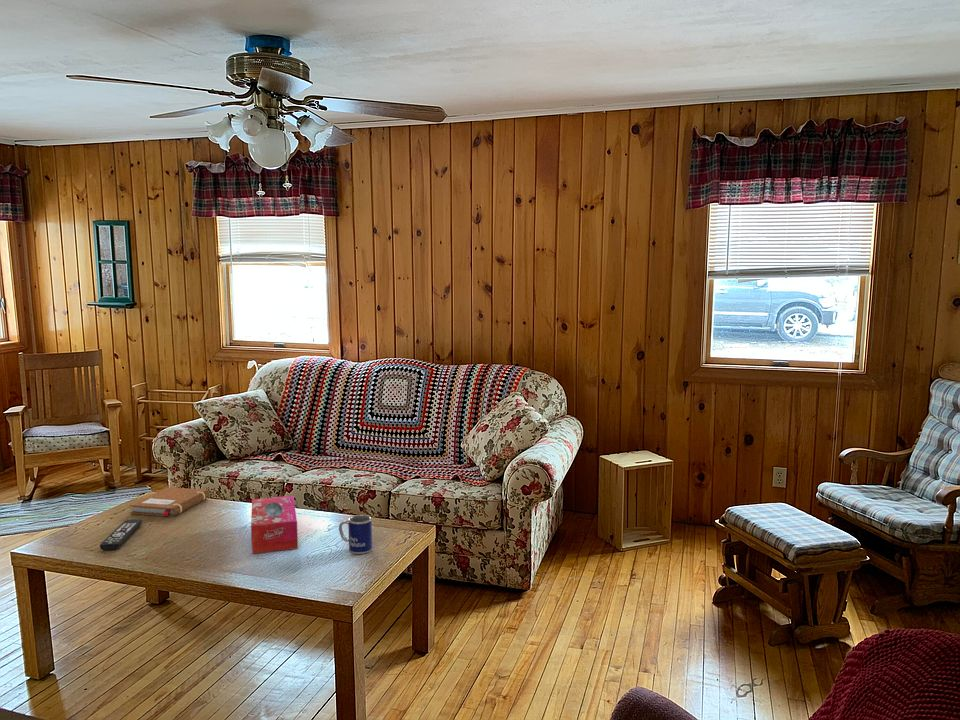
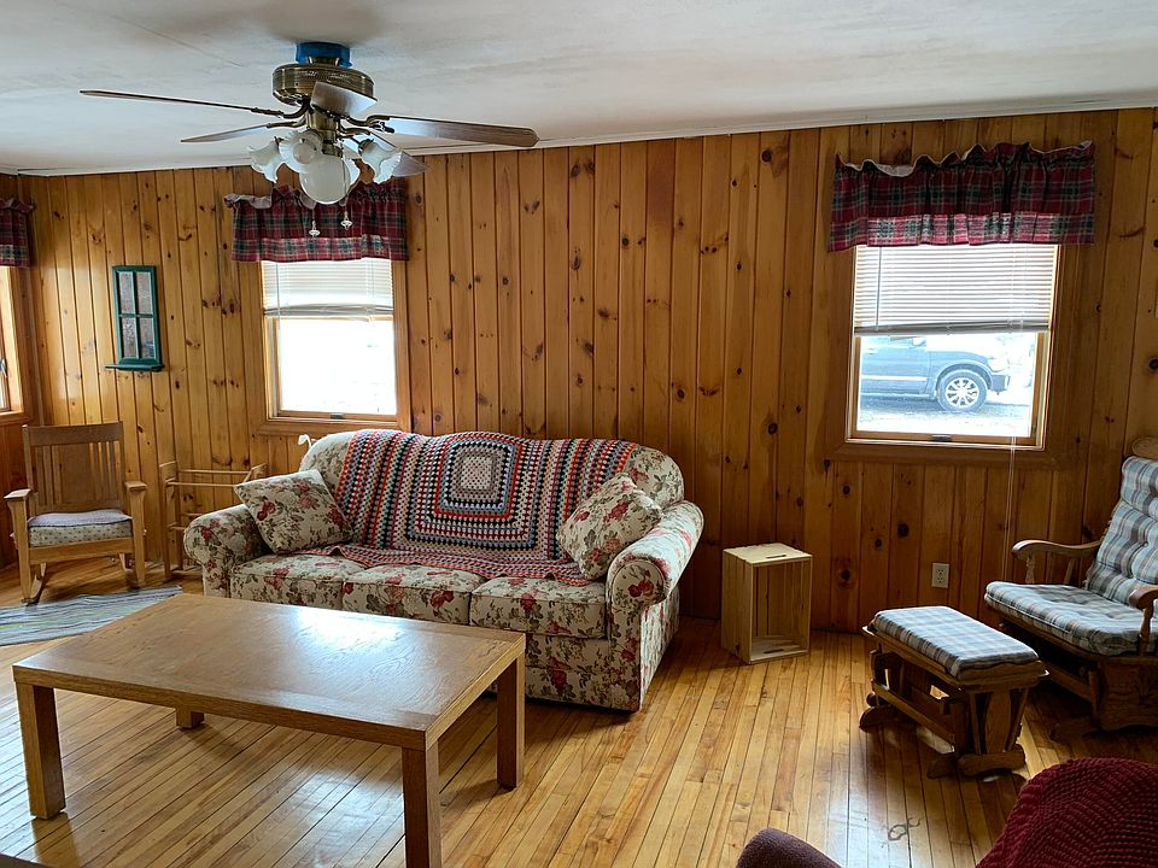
- notebook [129,486,211,518]
- tissue box [250,495,299,555]
- remote control [99,518,143,551]
- mug [338,514,373,555]
